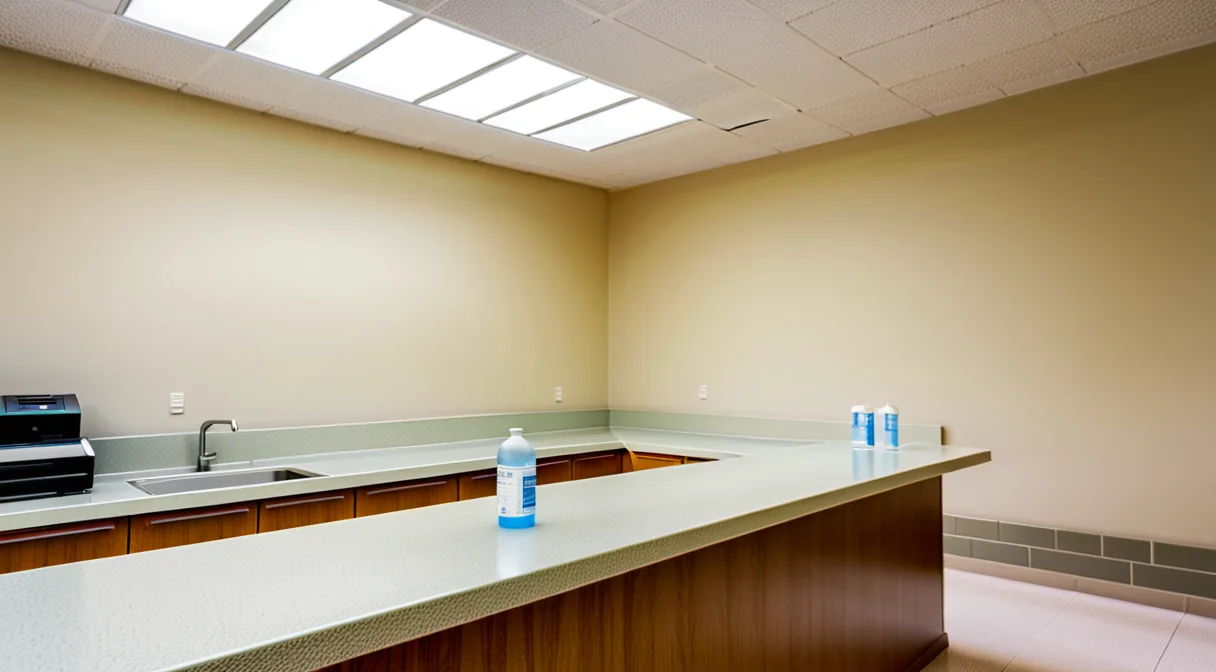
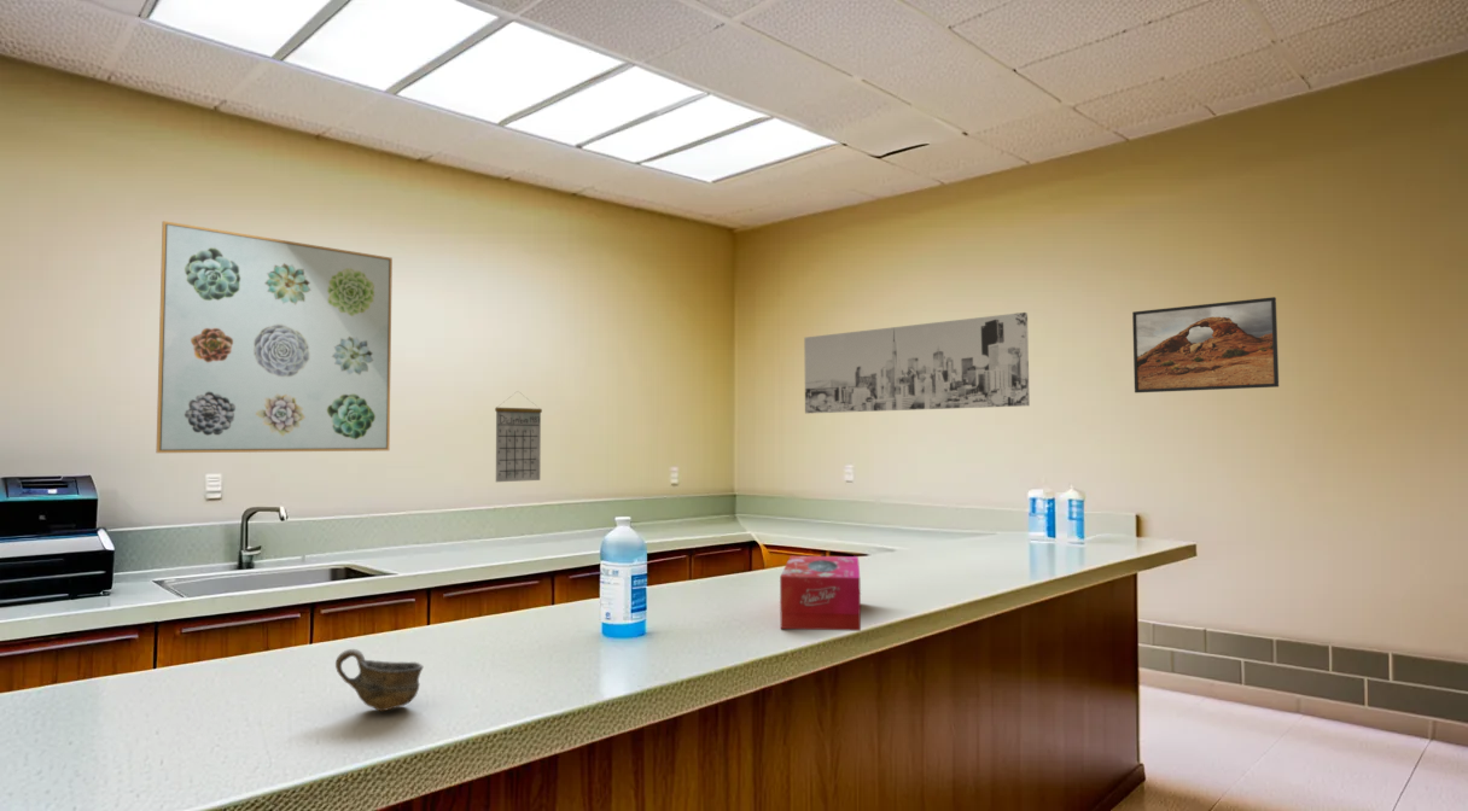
+ wall art [803,311,1031,415]
+ cup [334,648,424,712]
+ calendar [494,390,543,483]
+ tissue box [779,555,862,632]
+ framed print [1131,296,1280,393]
+ wall art [156,220,394,454]
